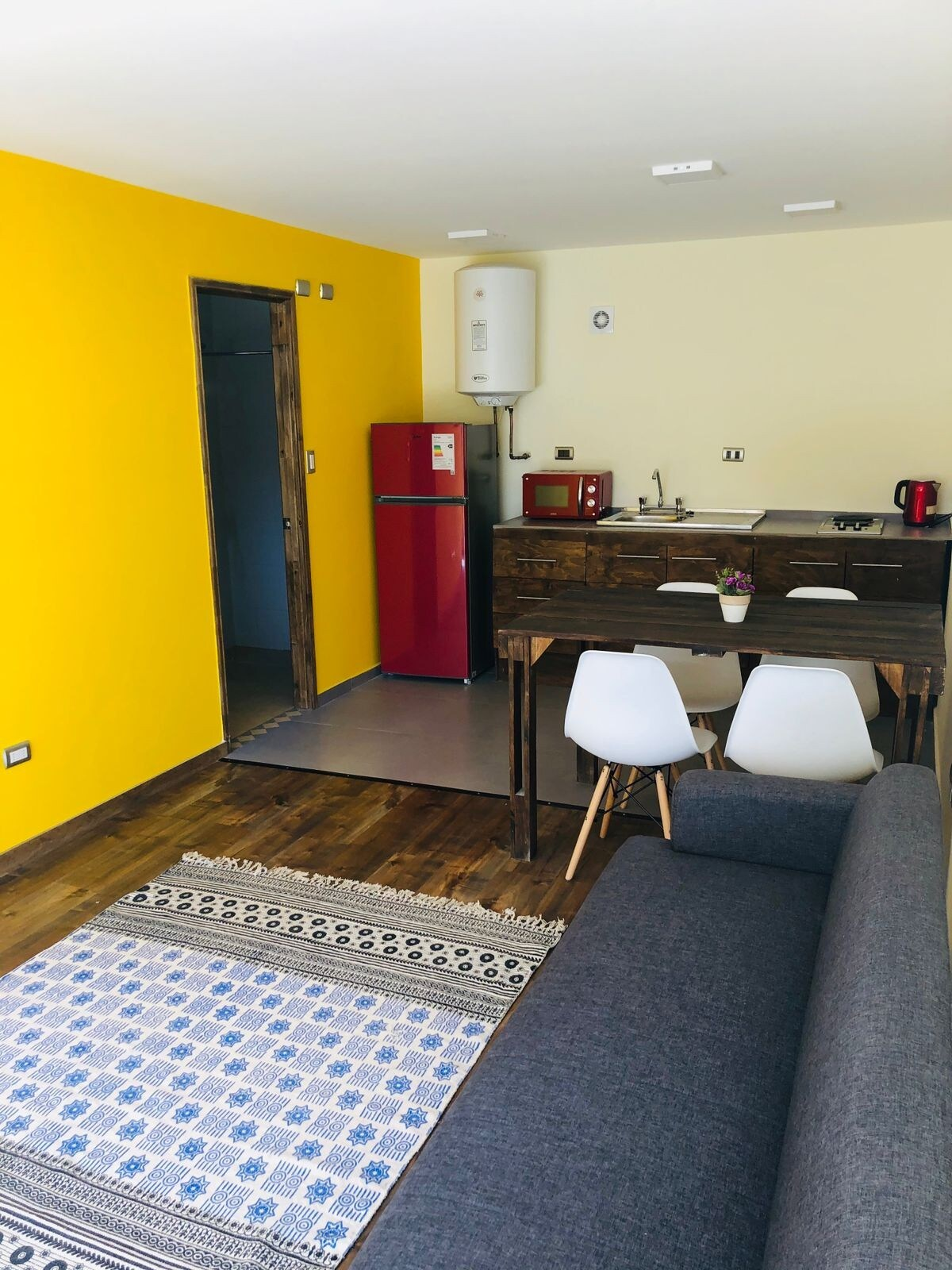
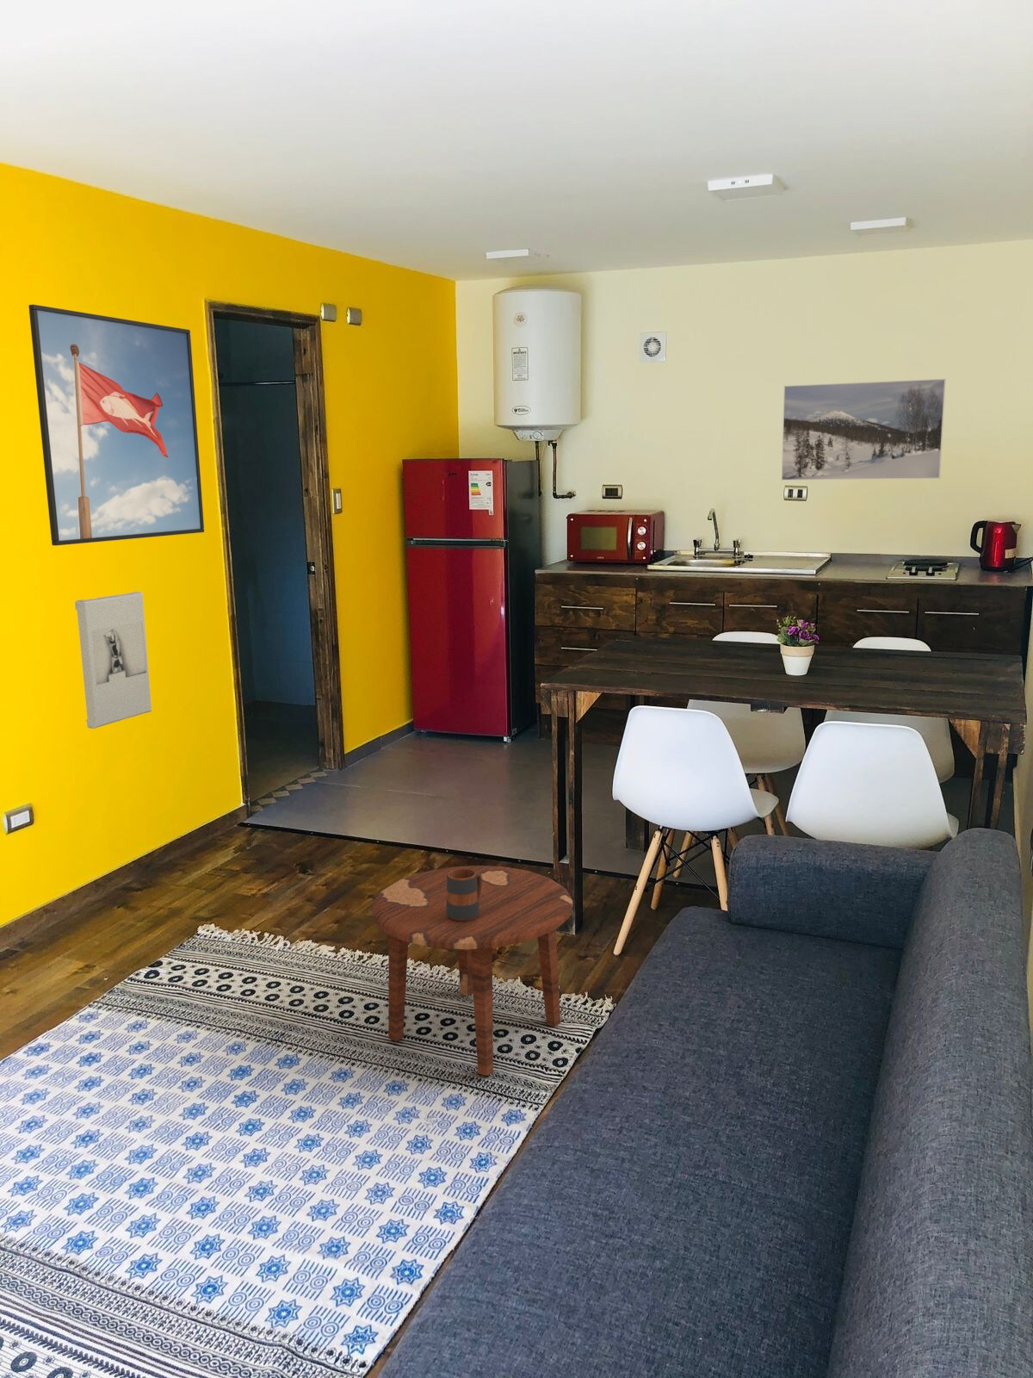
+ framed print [27,304,205,546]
+ mug [447,869,482,921]
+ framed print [781,378,946,482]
+ wall sculpture [74,591,152,729]
+ side table [371,865,573,1076]
